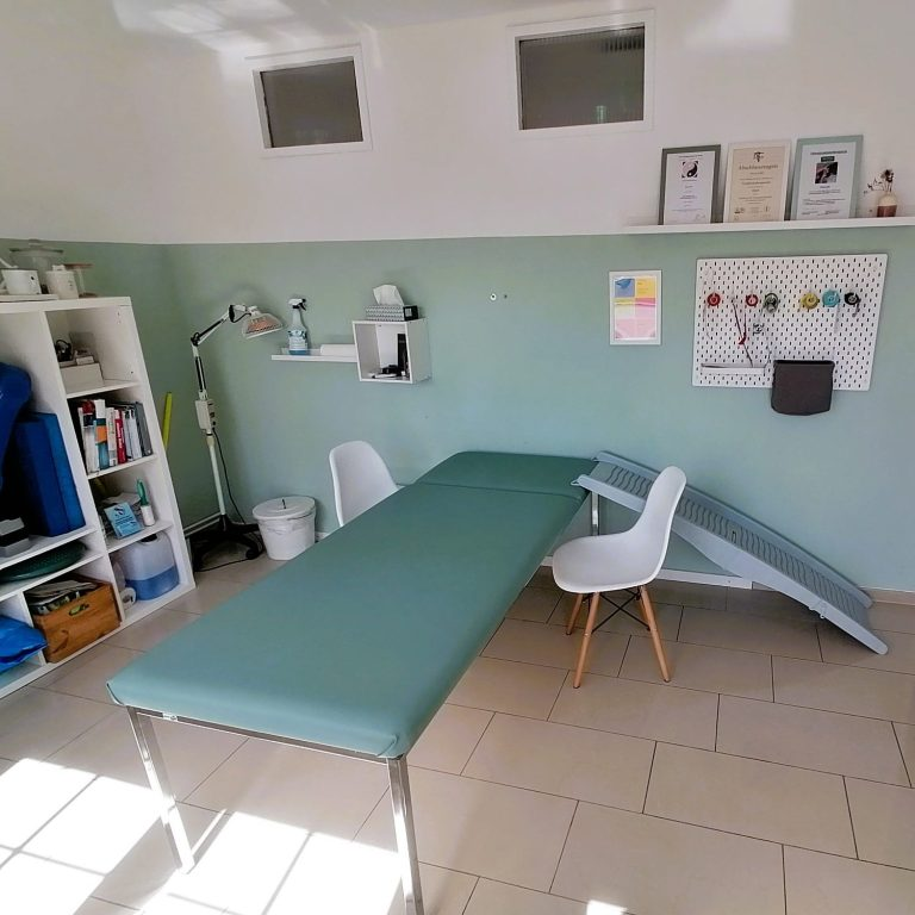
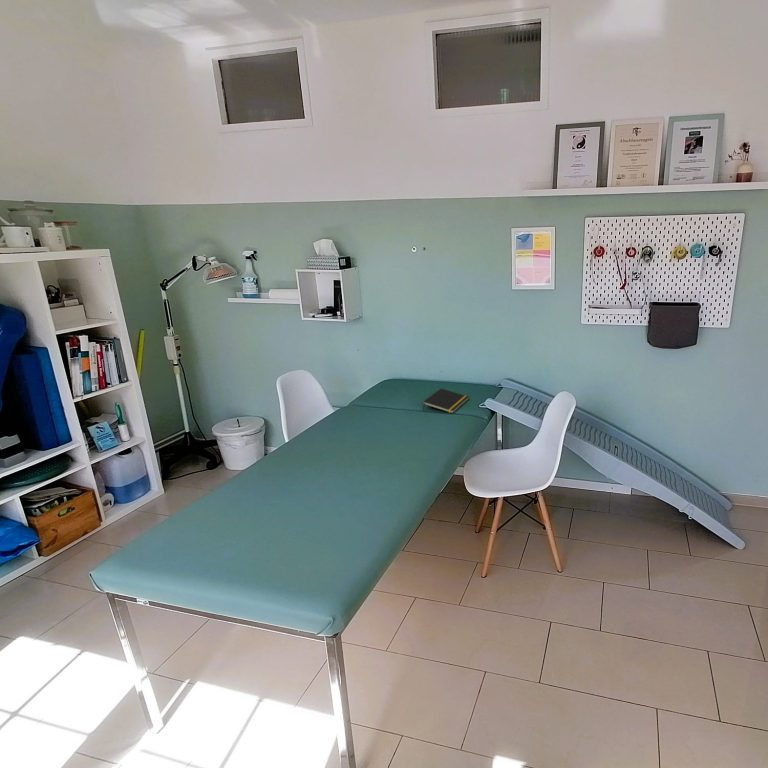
+ notepad [422,388,469,414]
